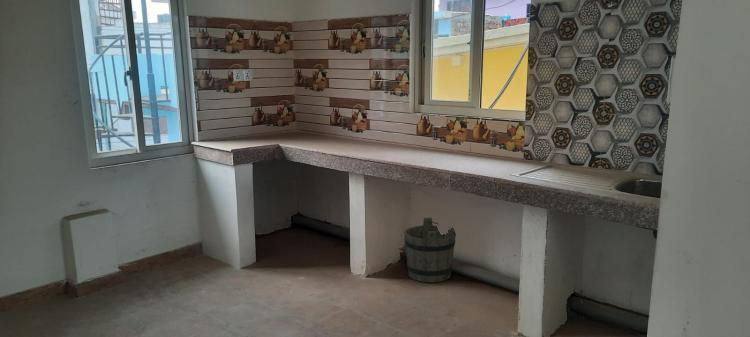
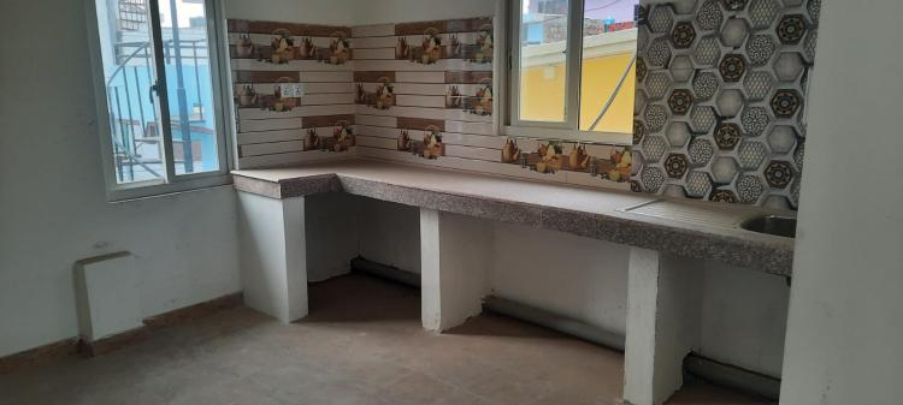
- bucket [403,217,457,283]
